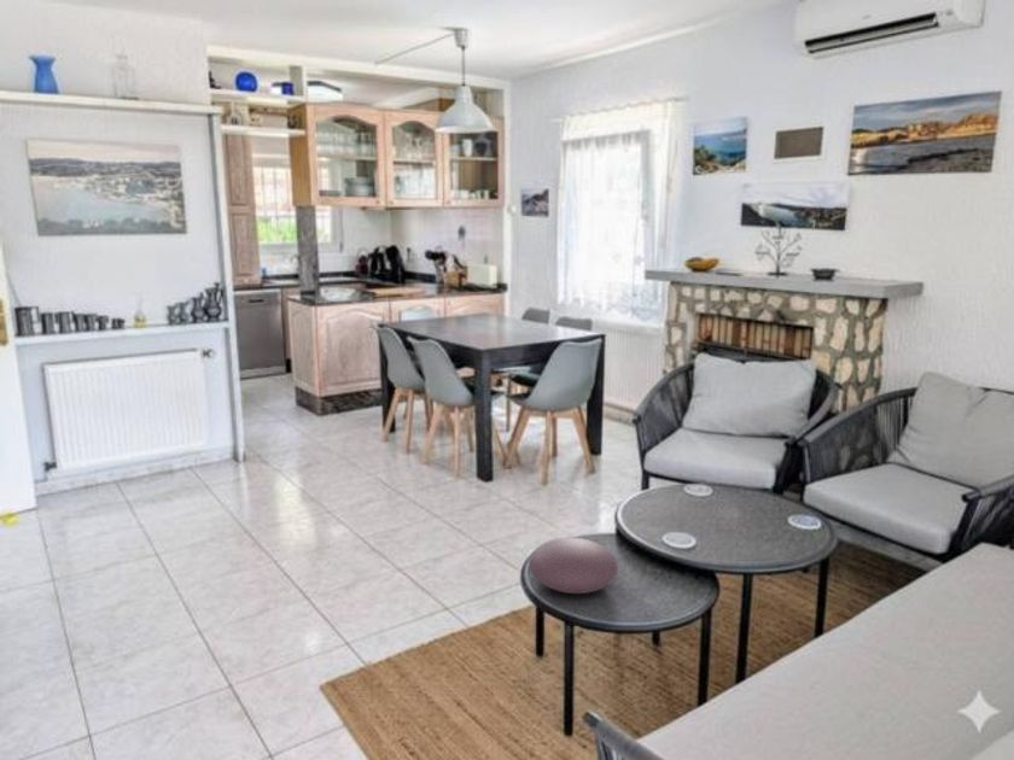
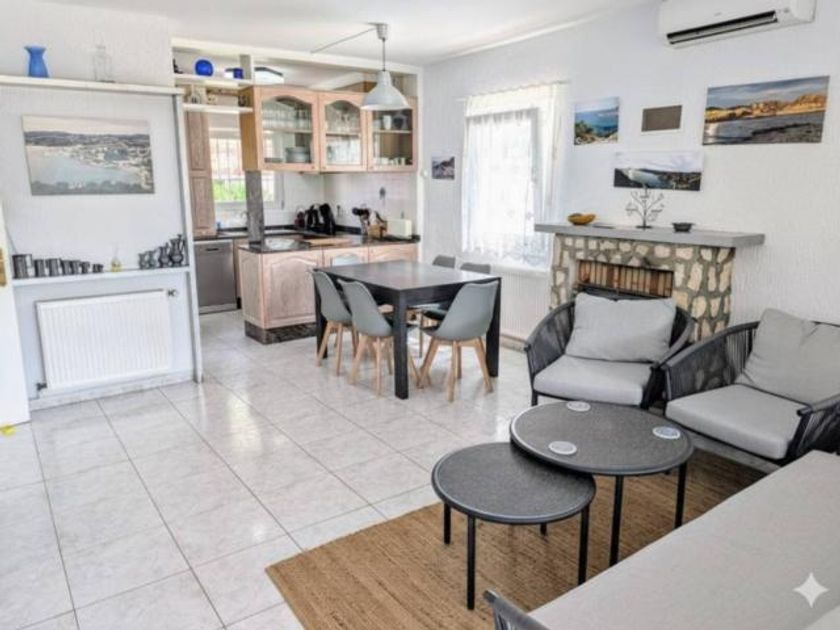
- decorative bowl [528,537,619,595]
